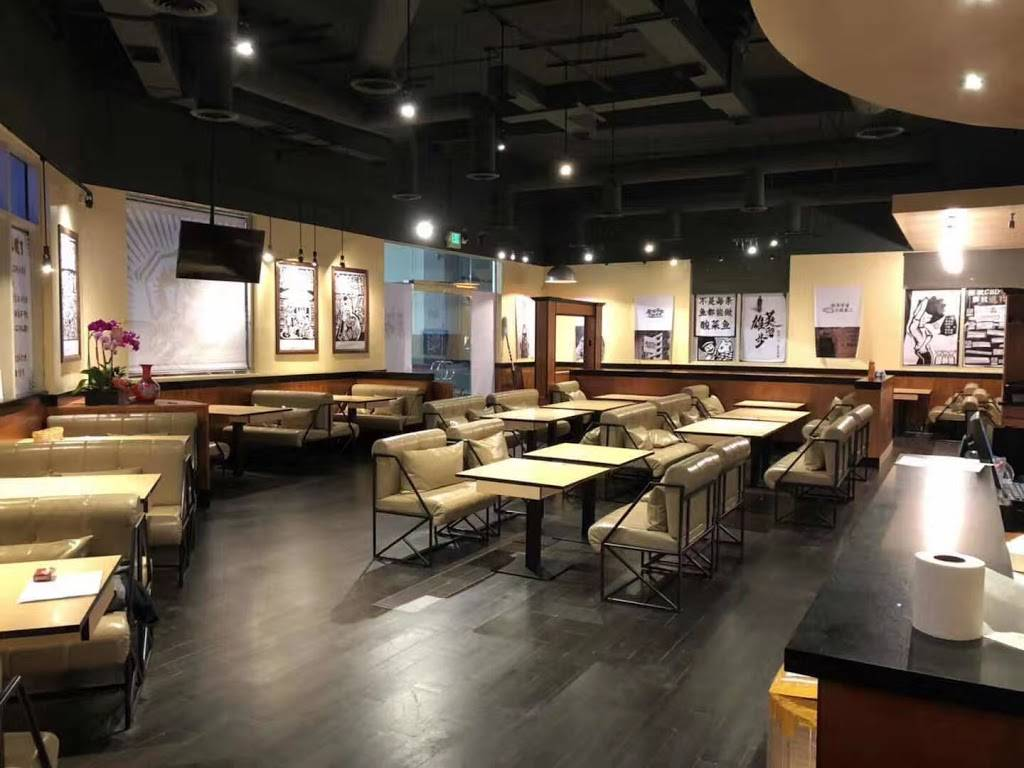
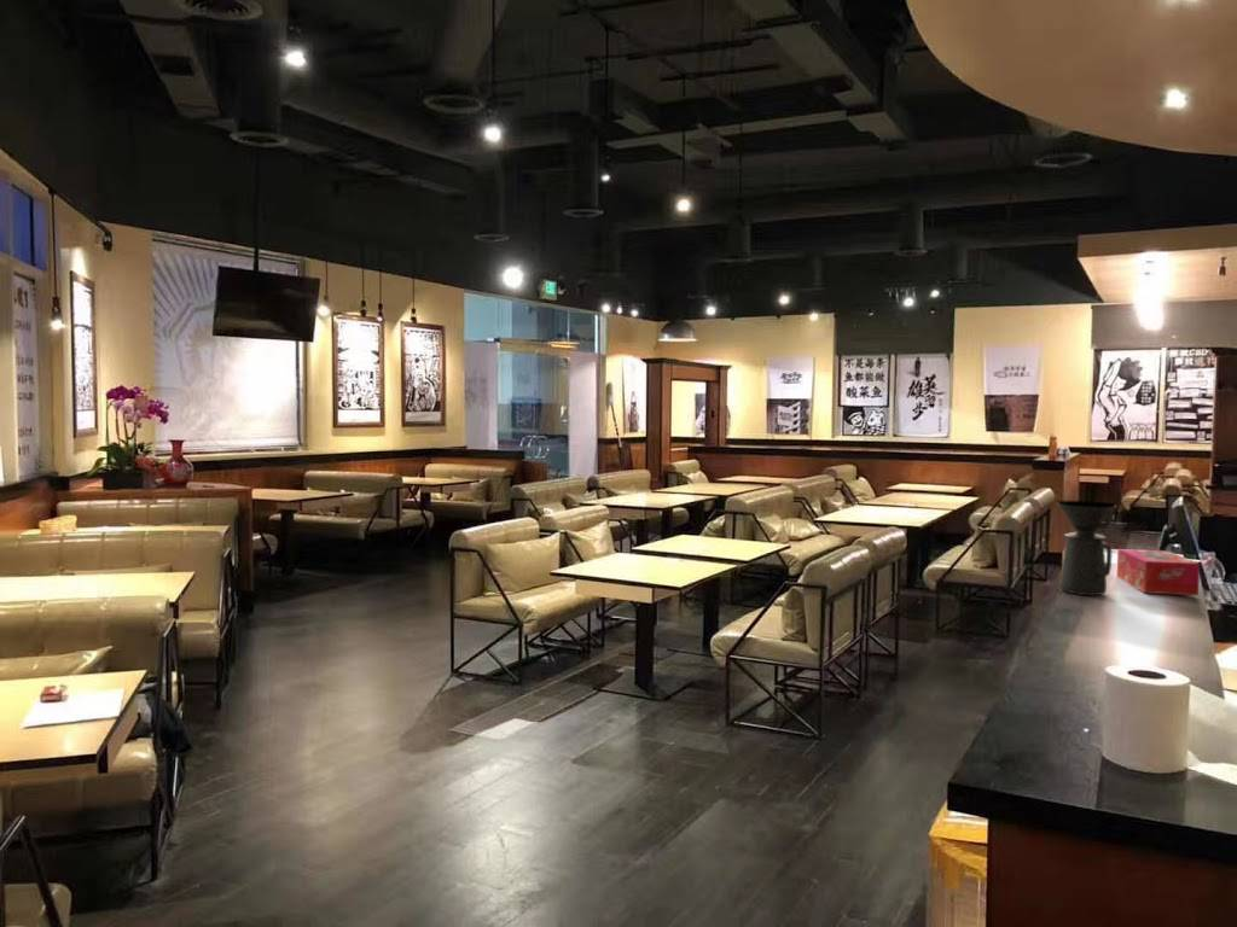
+ tissue box [1116,548,1201,596]
+ coffee maker [1056,500,1117,596]
